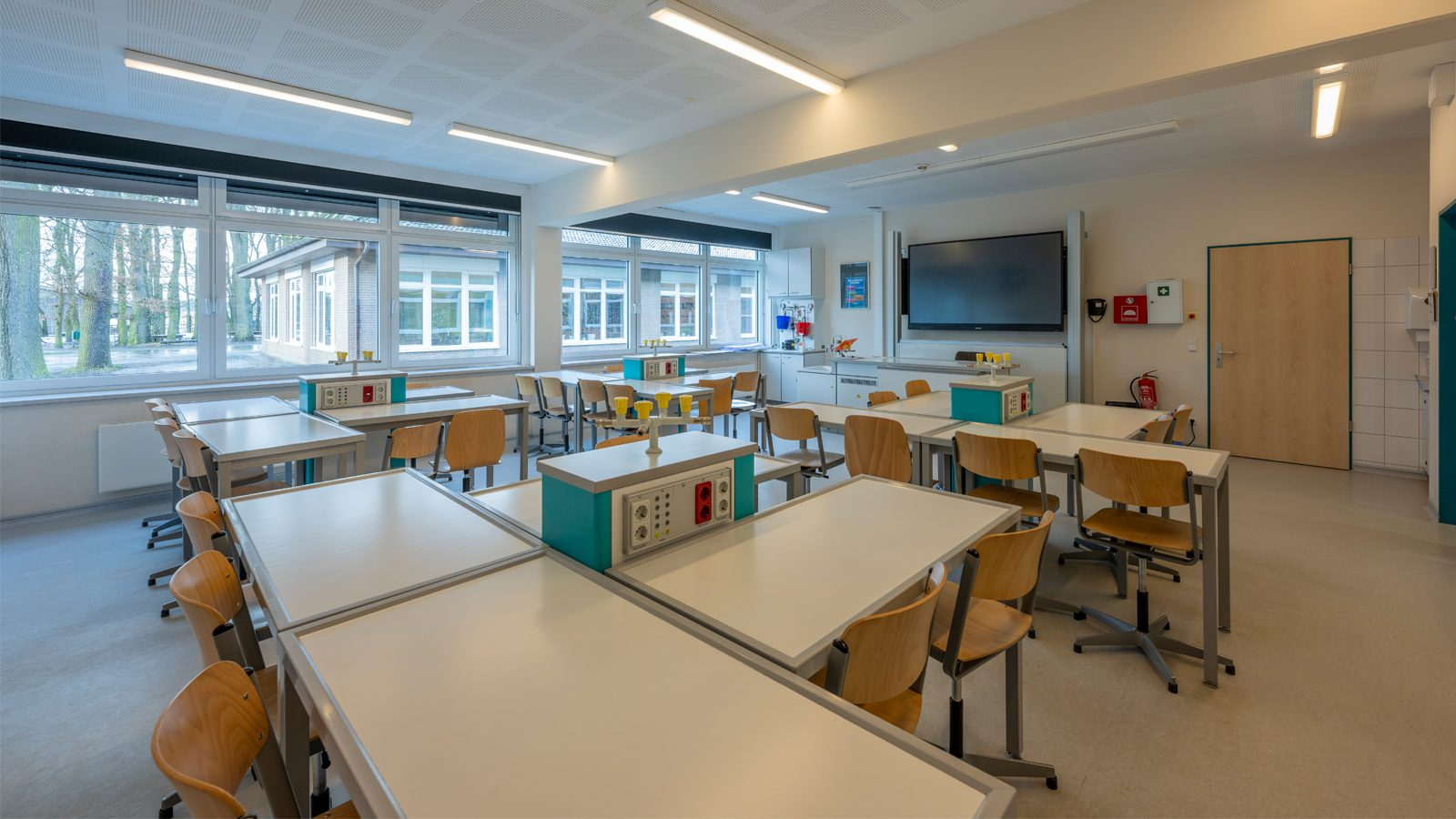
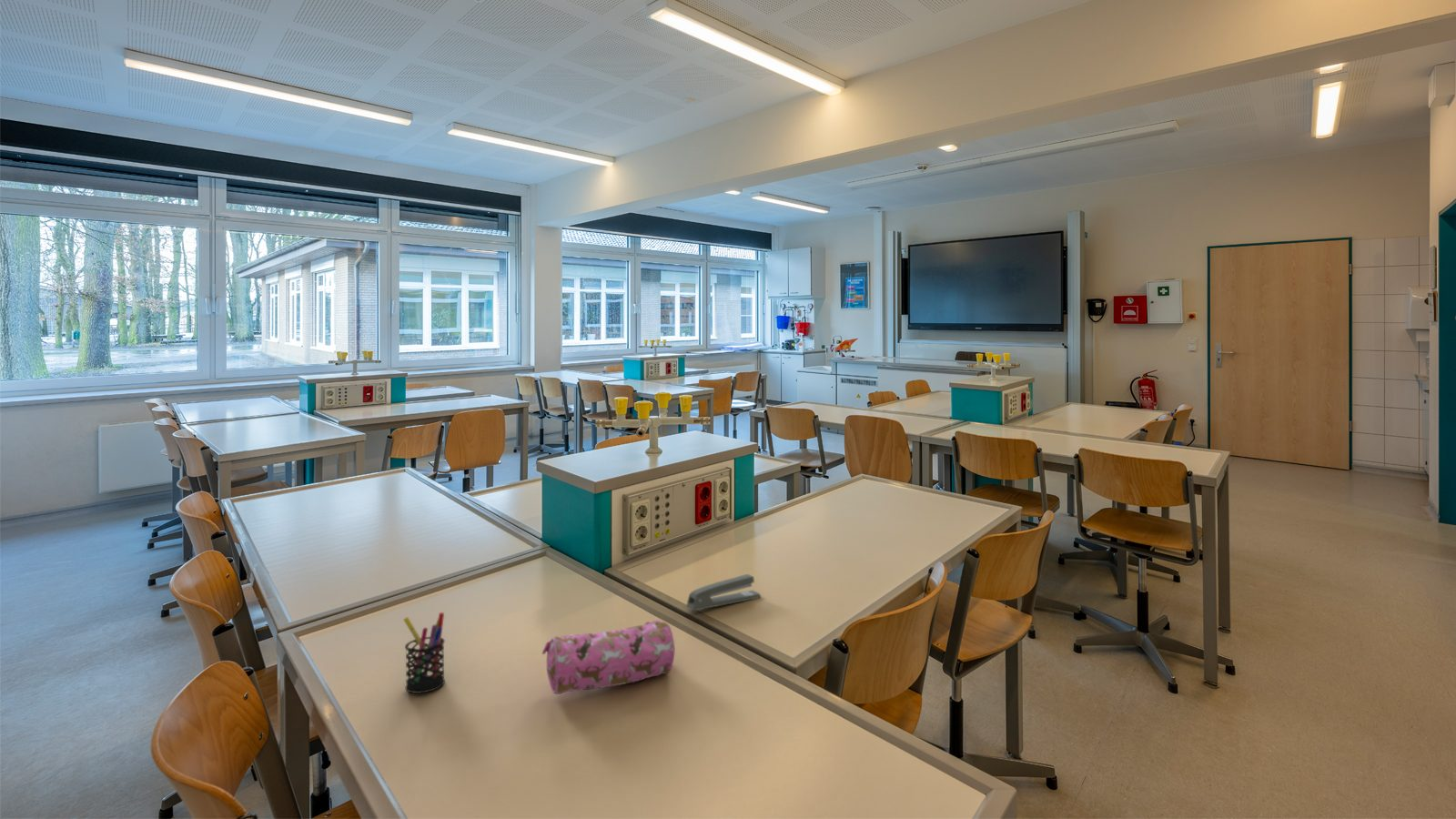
+ stapler [685,573,762,612]
+ pen holder [402,612,446,694]
+ pencil case [541,619,675,695]
